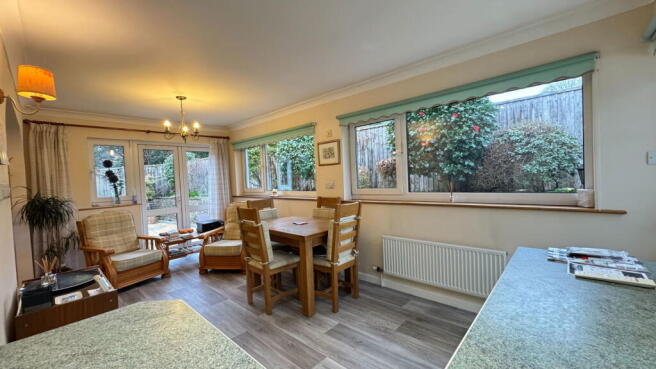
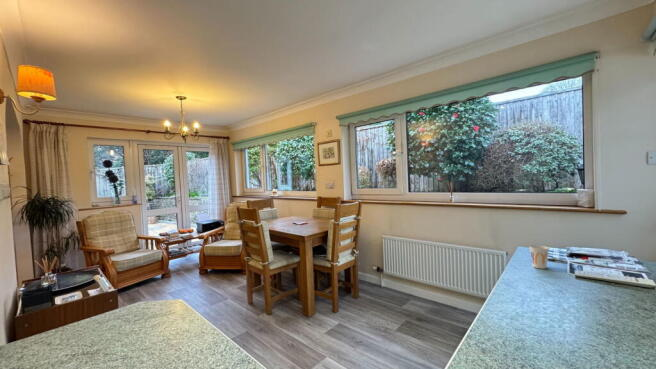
+ cup [528,244,550,270]
